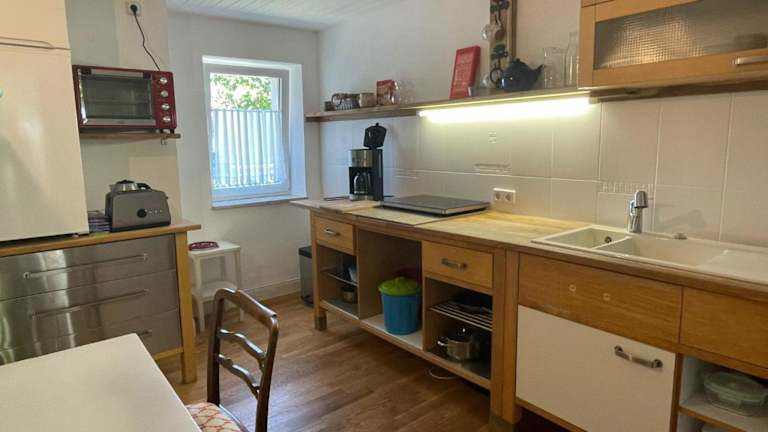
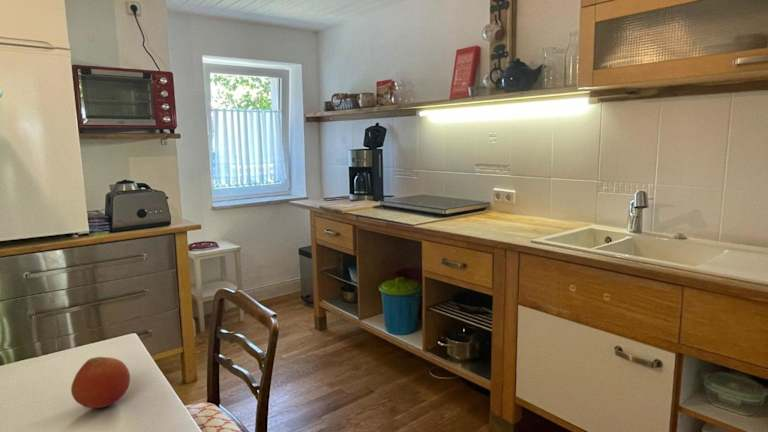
+ fruit [70,356,131,409]
